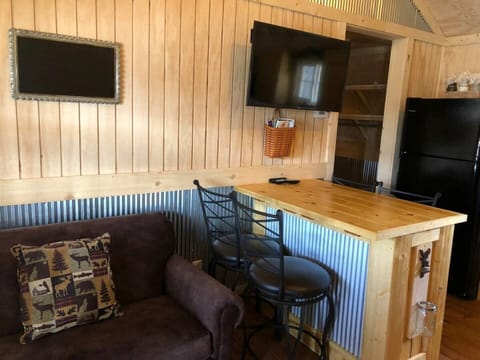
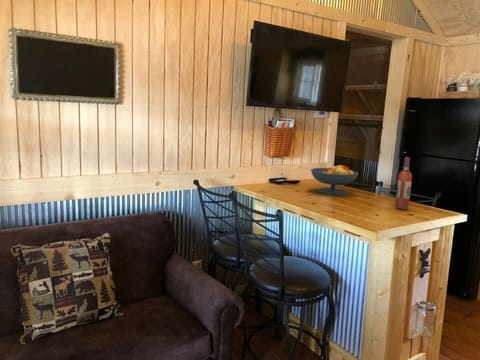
+ wine bottle [394,156,413,210]
+ fruit bowl [310,164,359,196]
